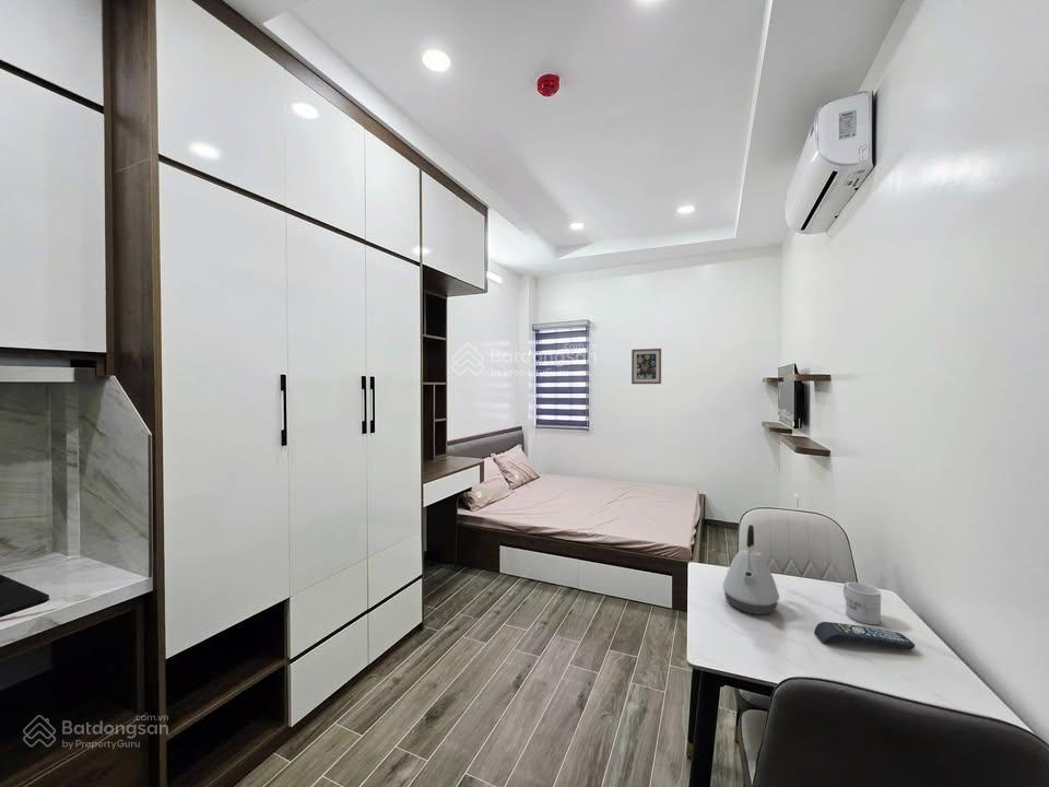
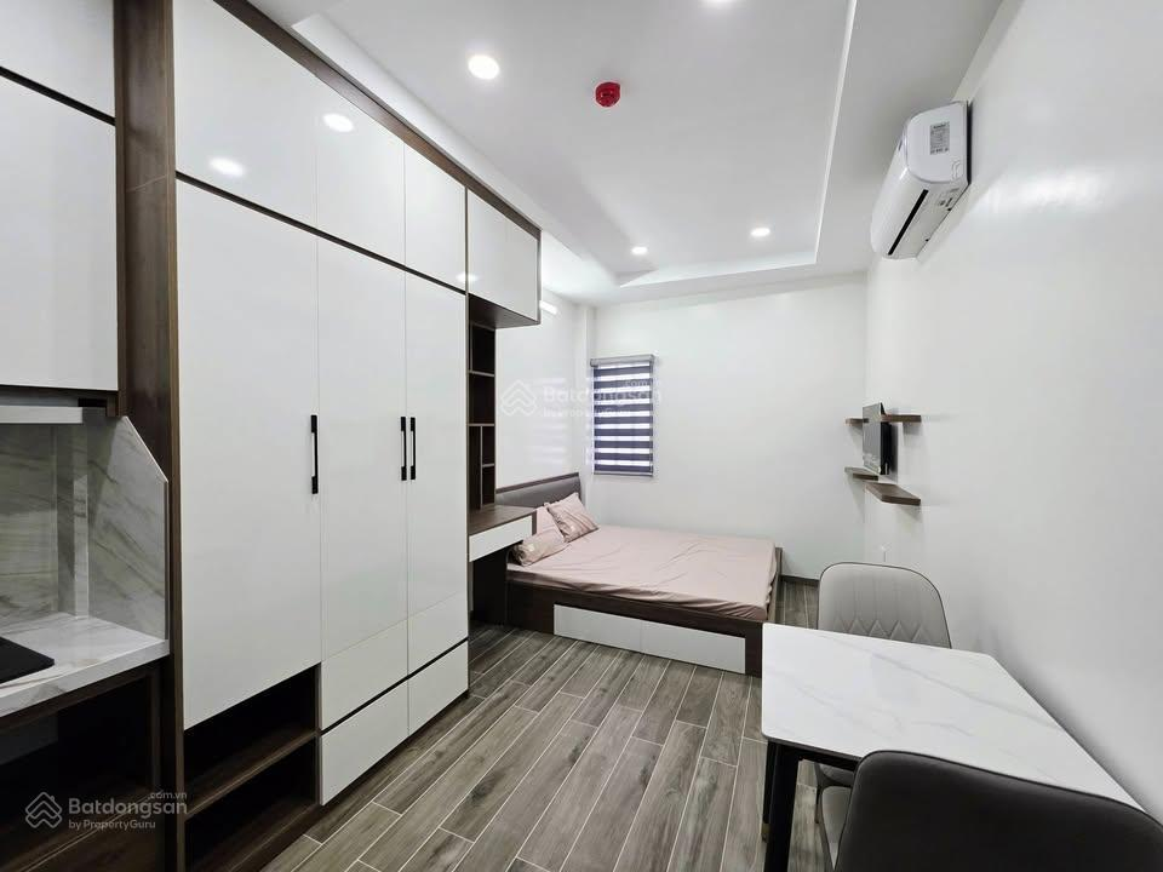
- remote control [813,621,916,651]
- mug [842,582,882,625]
- wall art [630,348,662,385]
- kettle [722,524,780,615]
